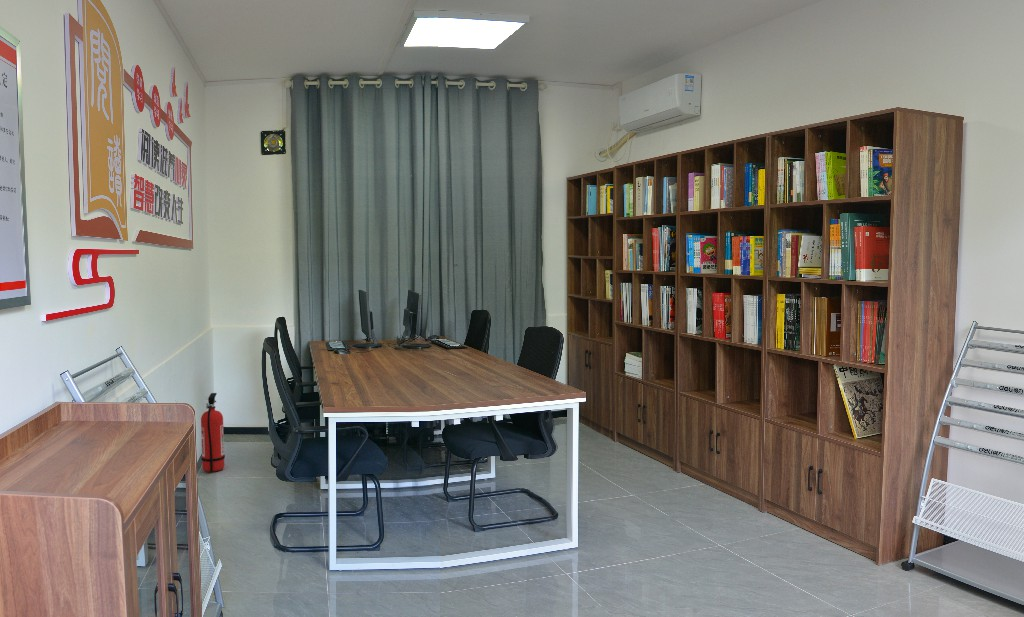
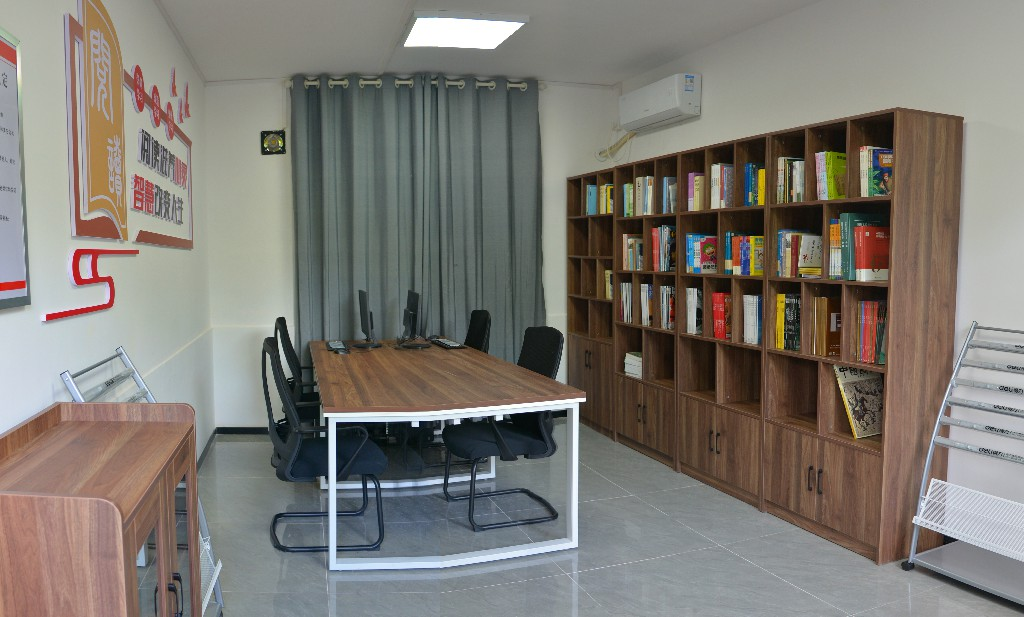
- fire extinguisher [200,392,226,473]
